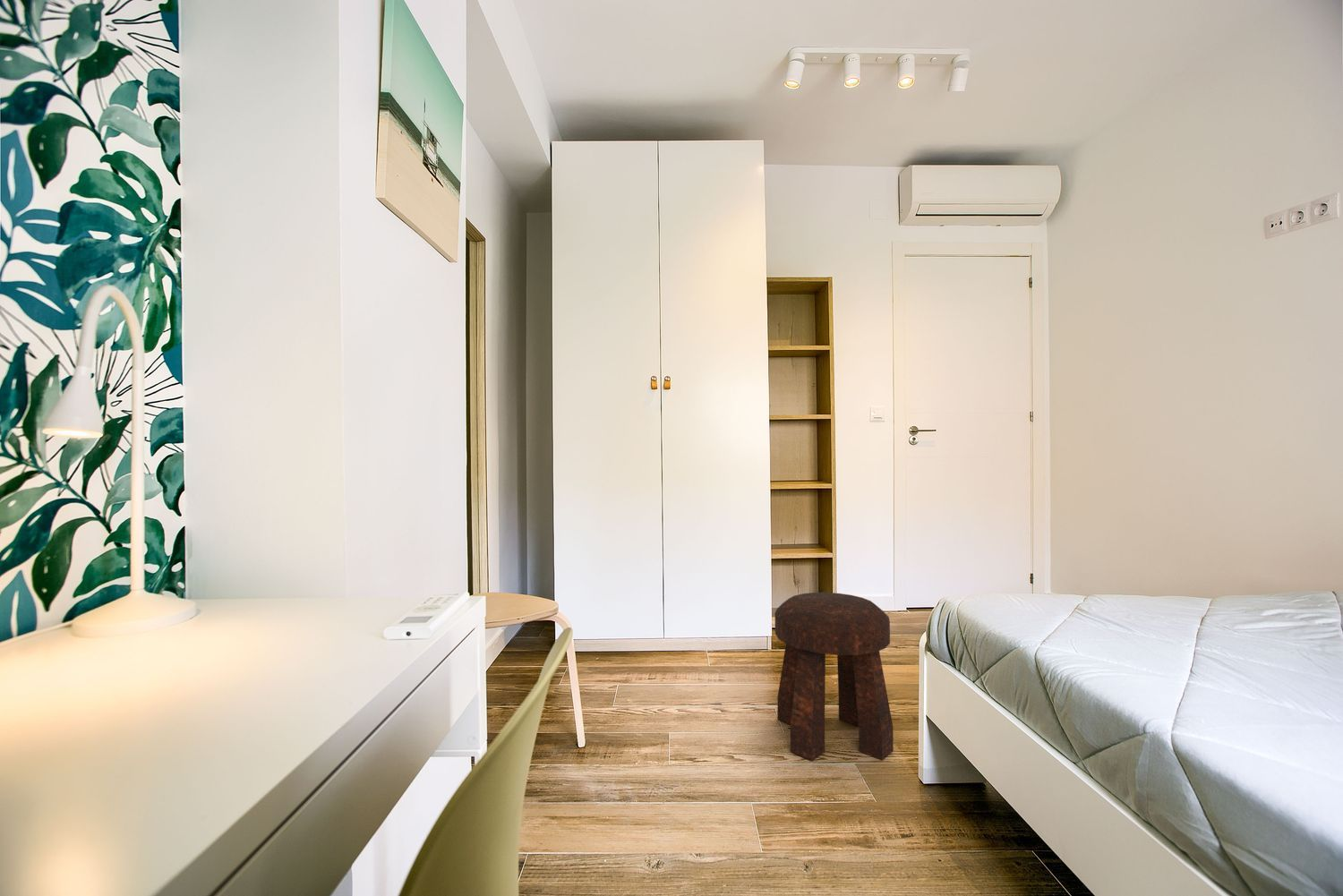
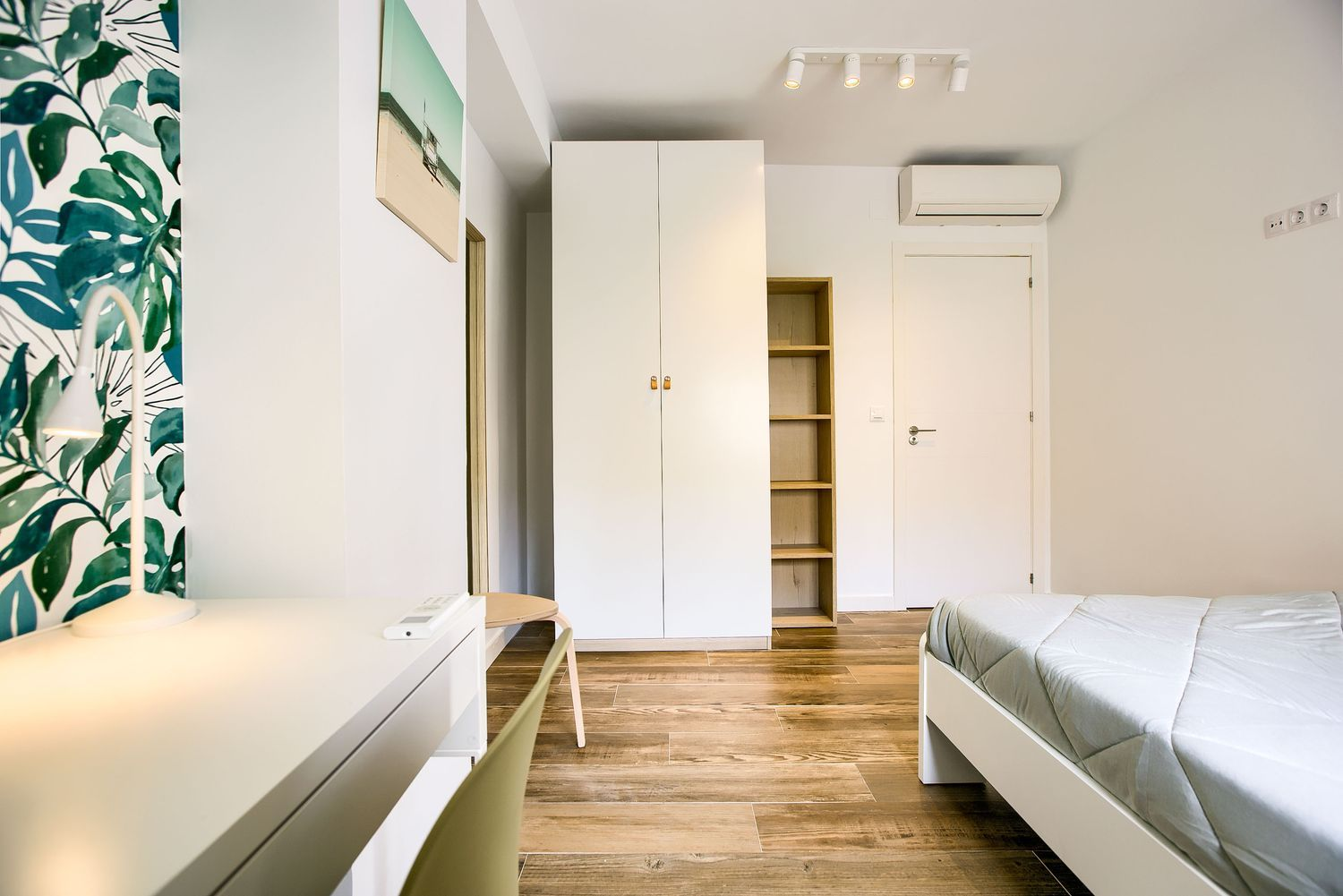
- stool [774,592,894,762]
